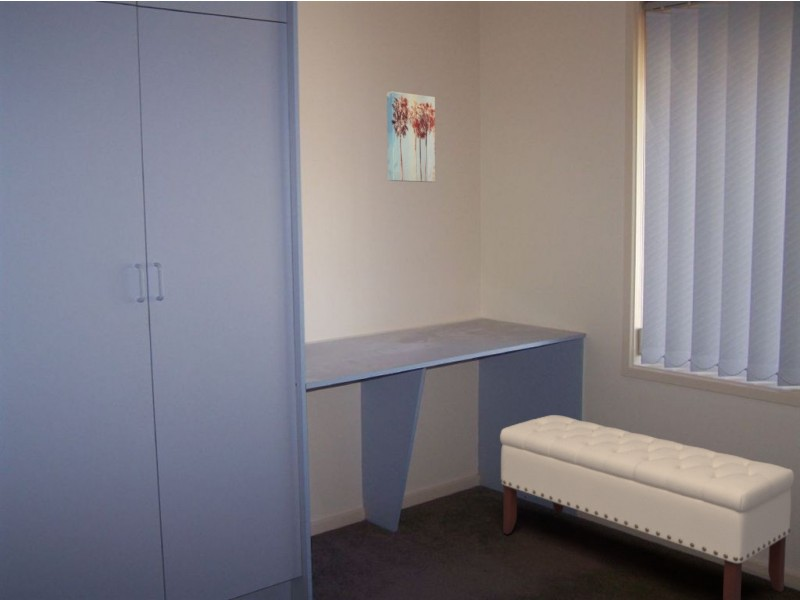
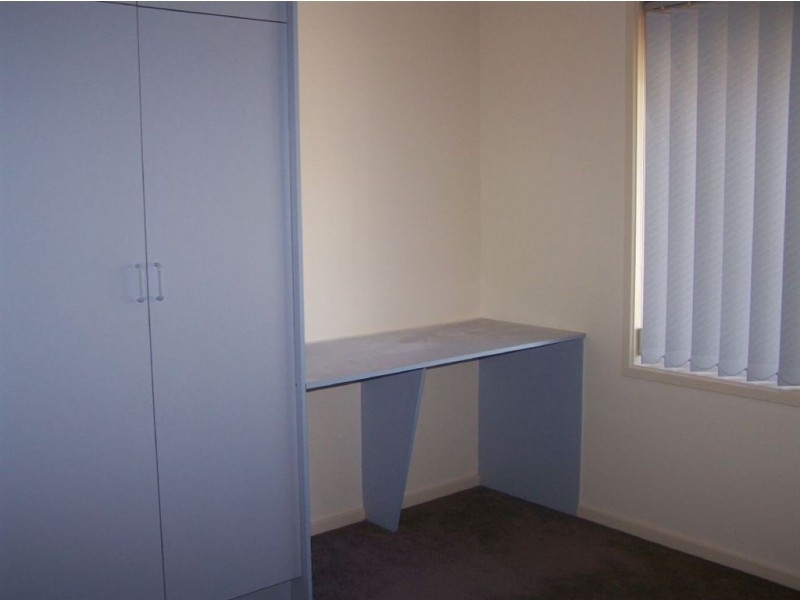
- bench [499,414,795,600]
- wall art [386,91,436,183]
